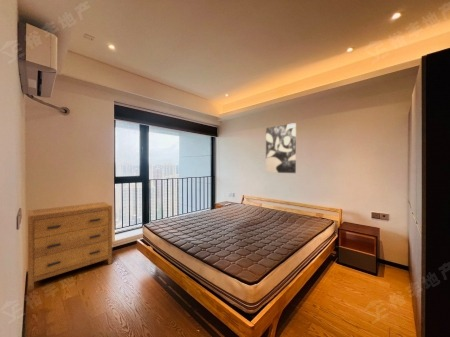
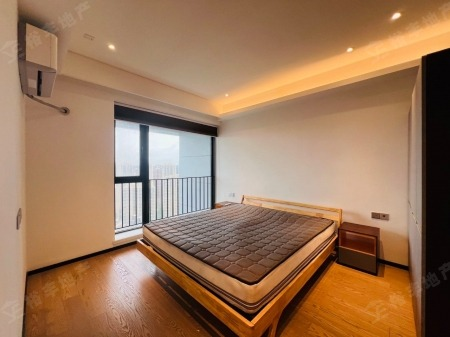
- dresser [27,201,113,292]
- wall art [265,122,297,174]
